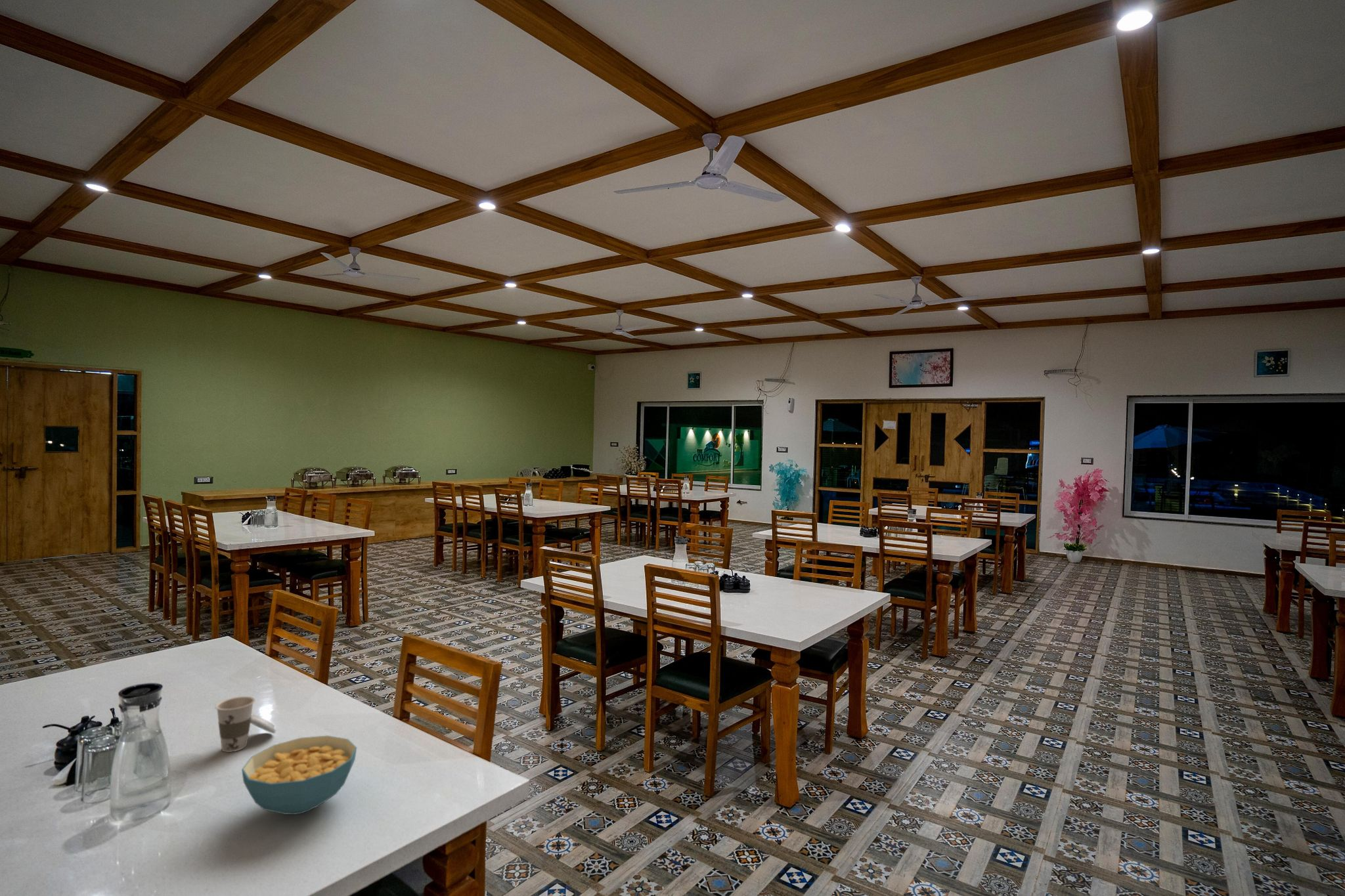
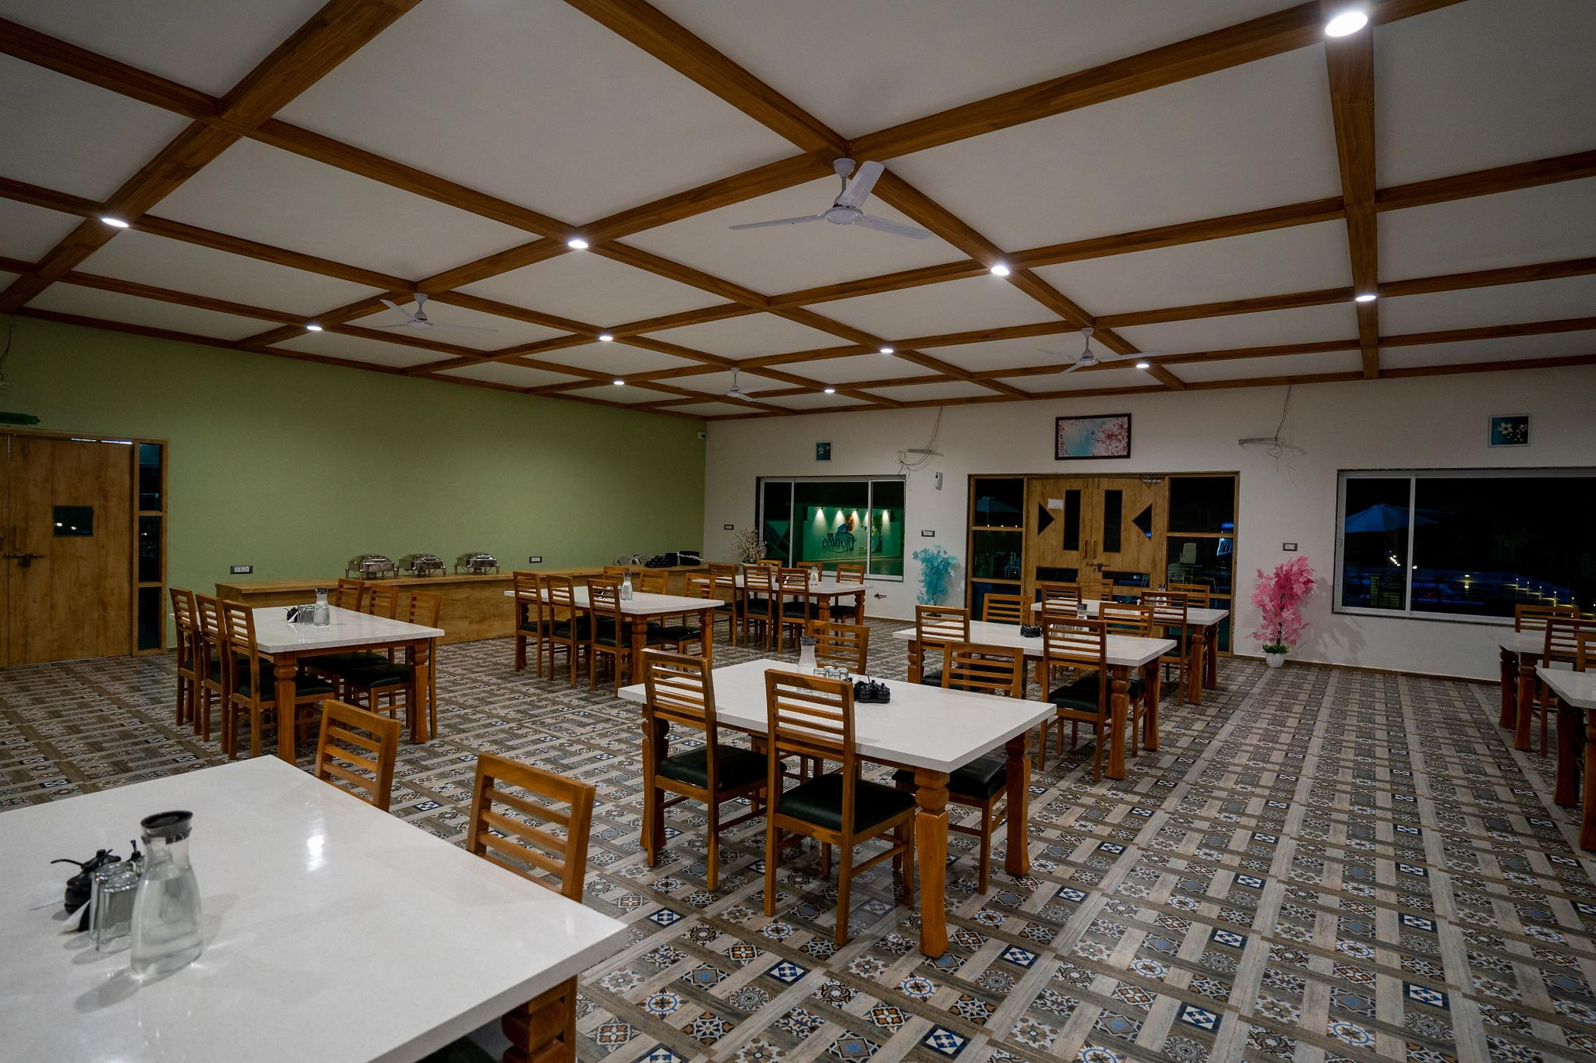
- cup [214,696,276,753]
- cereal bowl [241,735,357,815]
